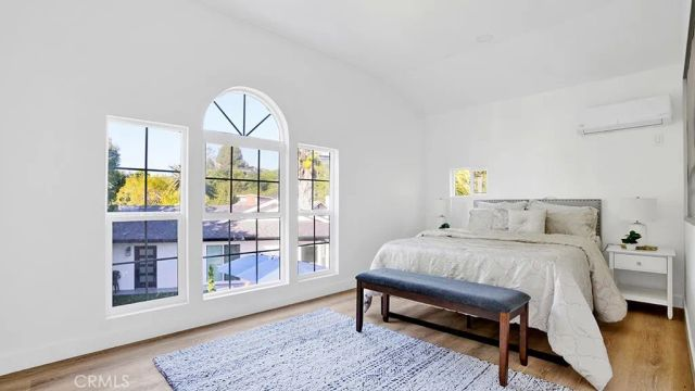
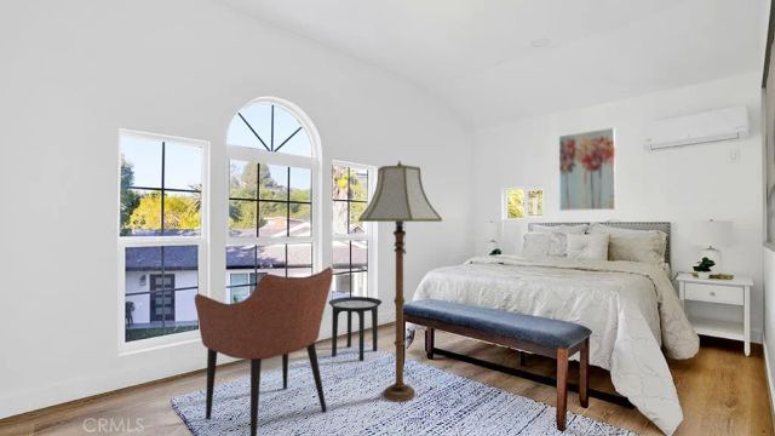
+ floor lamp [357,160,443,402]
+ armchair [194,265,334,436]
+ side table [327,296,383,362]
+ wall art [558,127,616,212]
